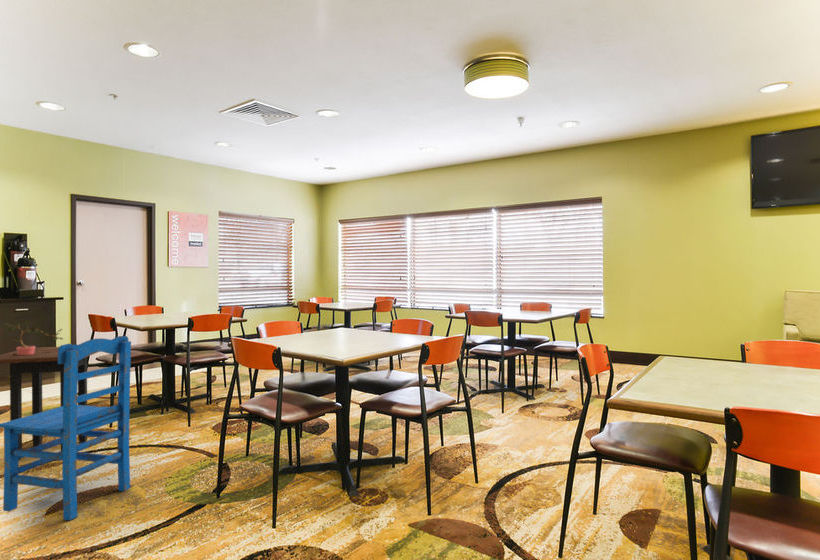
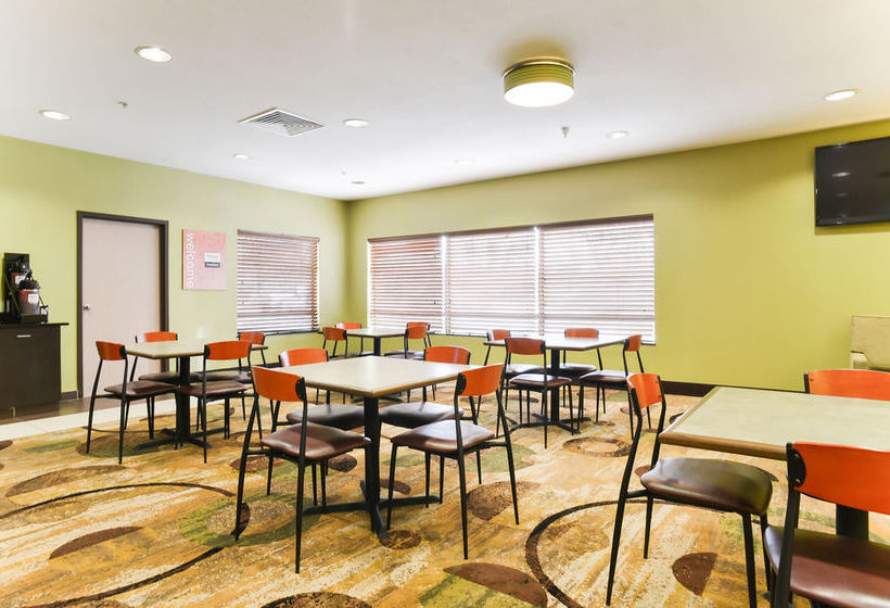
- chair [0,335,132,521]
- potted plant [1,320,64,355]
- side table [0,346,99,461]
